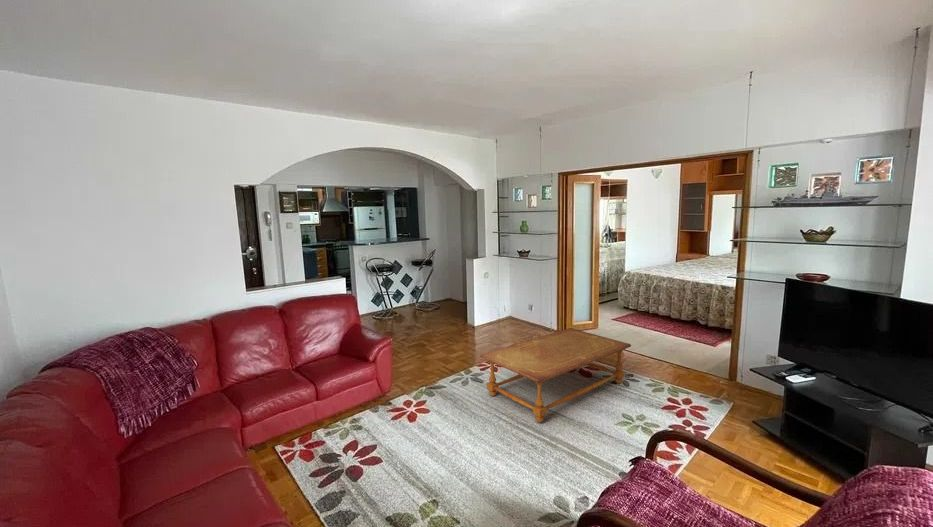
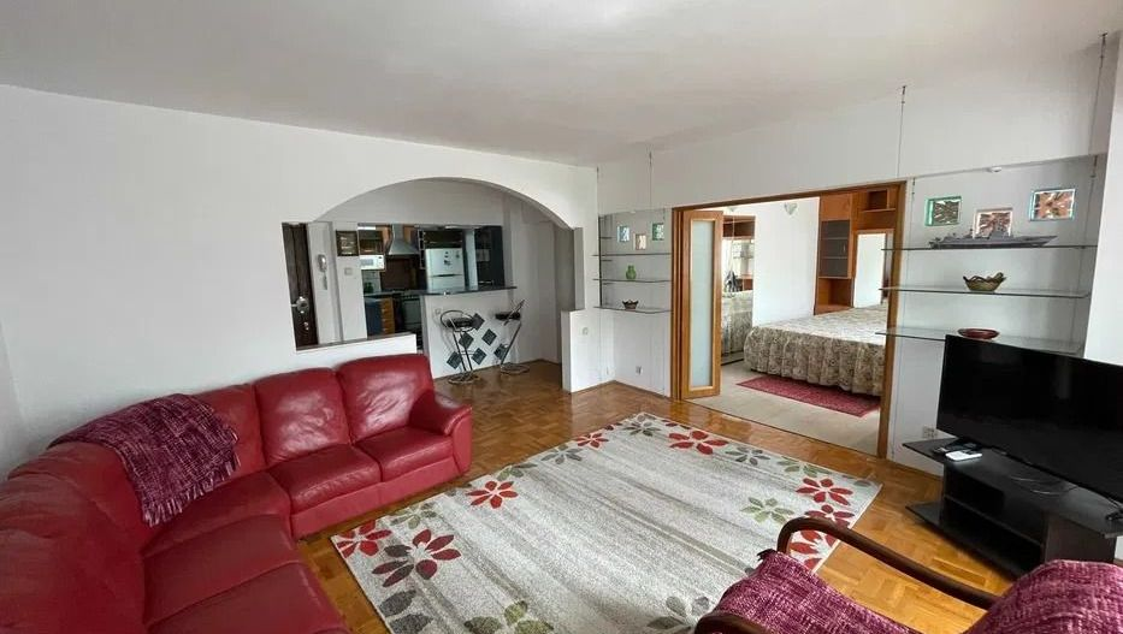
- coffee table [479,327,632,423]
